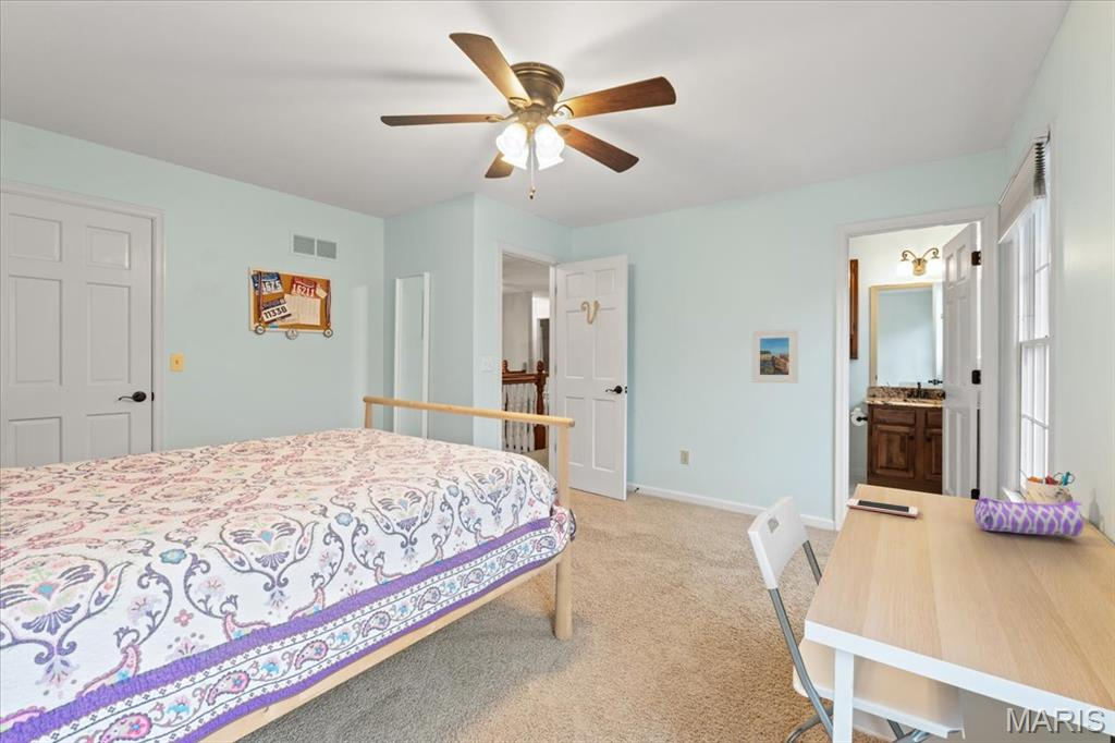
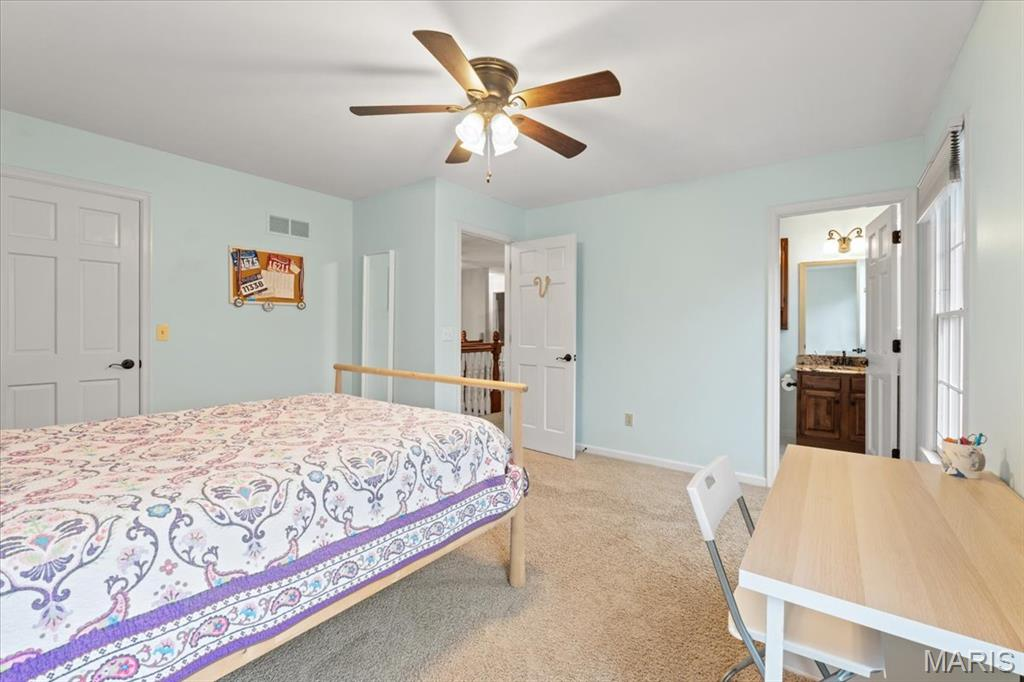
- pencil case [973,495,1085,537]
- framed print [751,328,799,385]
- cell phone [846,498,919,517]
